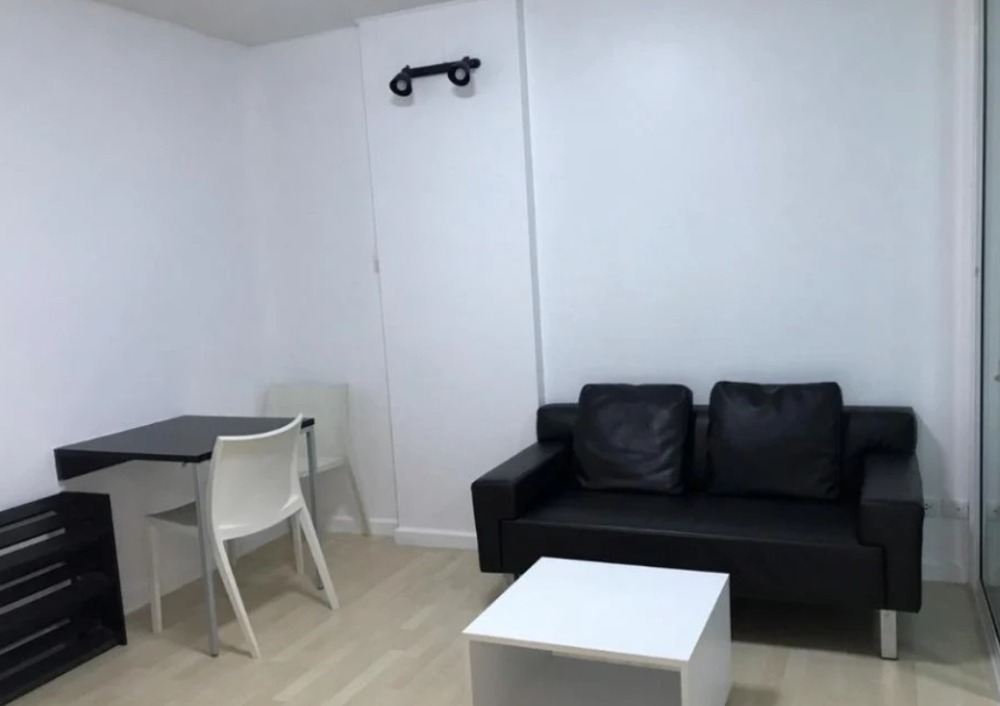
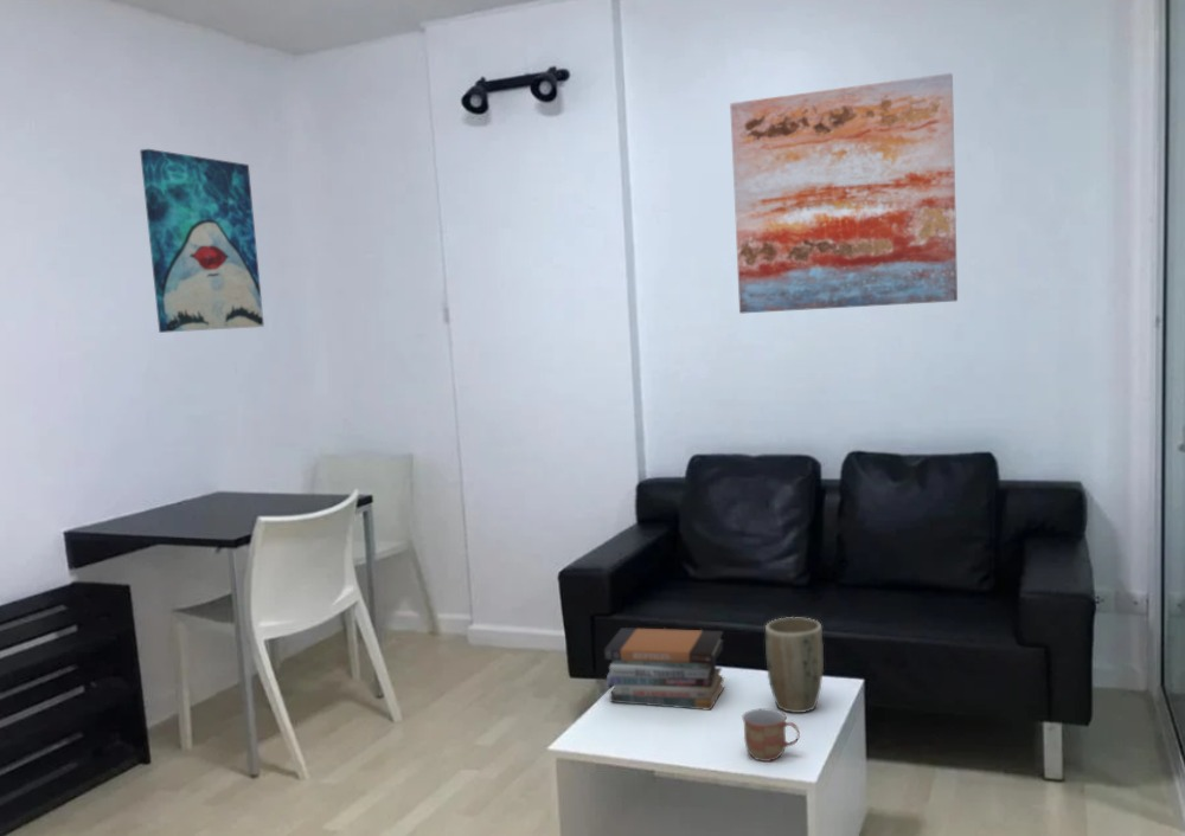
+ mug [741,707,801,763]
+ wall art [729,72,959,315]
+ plant pot [764,616,825,714]
+ book stack [603,626,726,712]
+ wall art [139,148,265,334]
